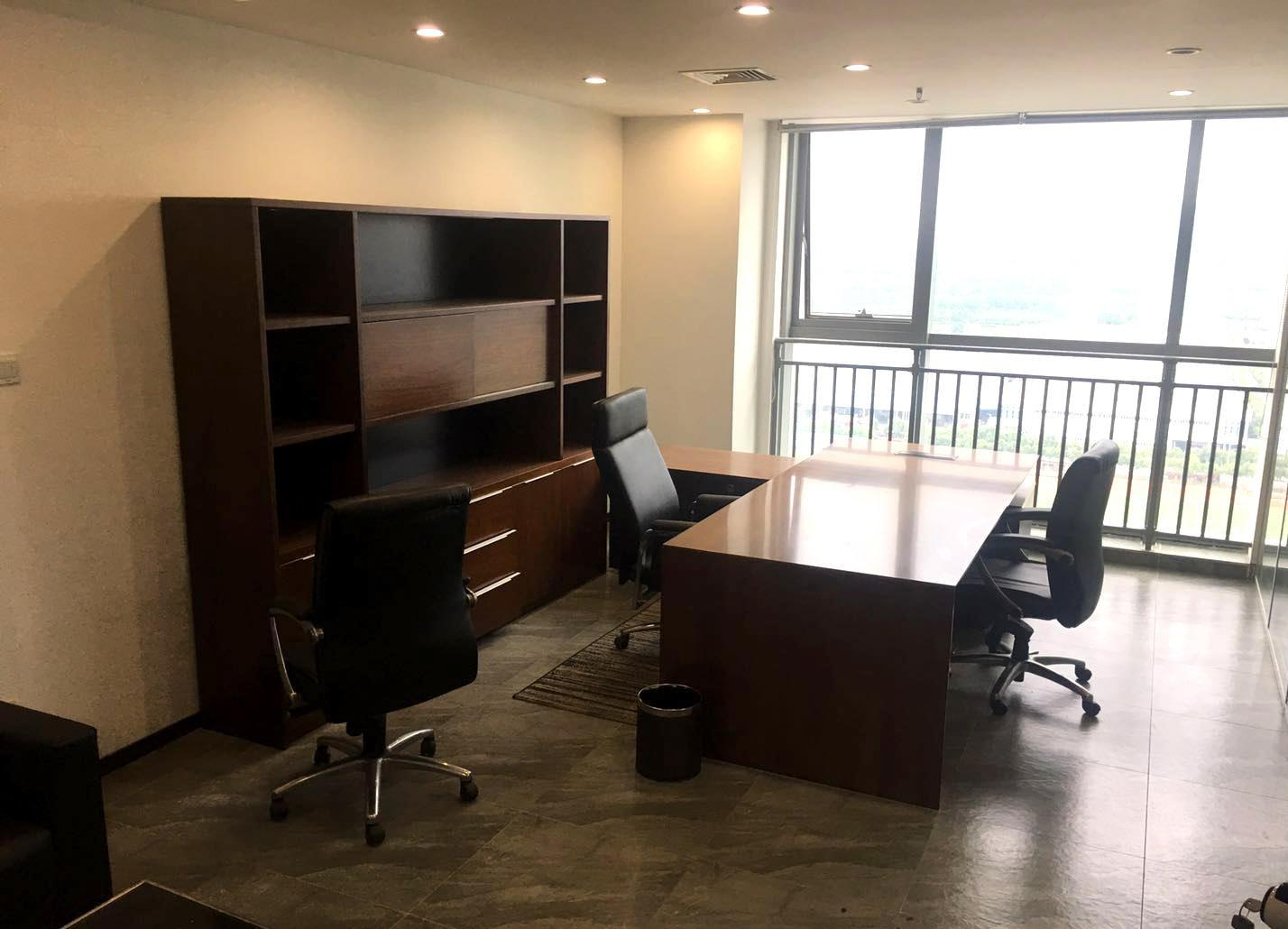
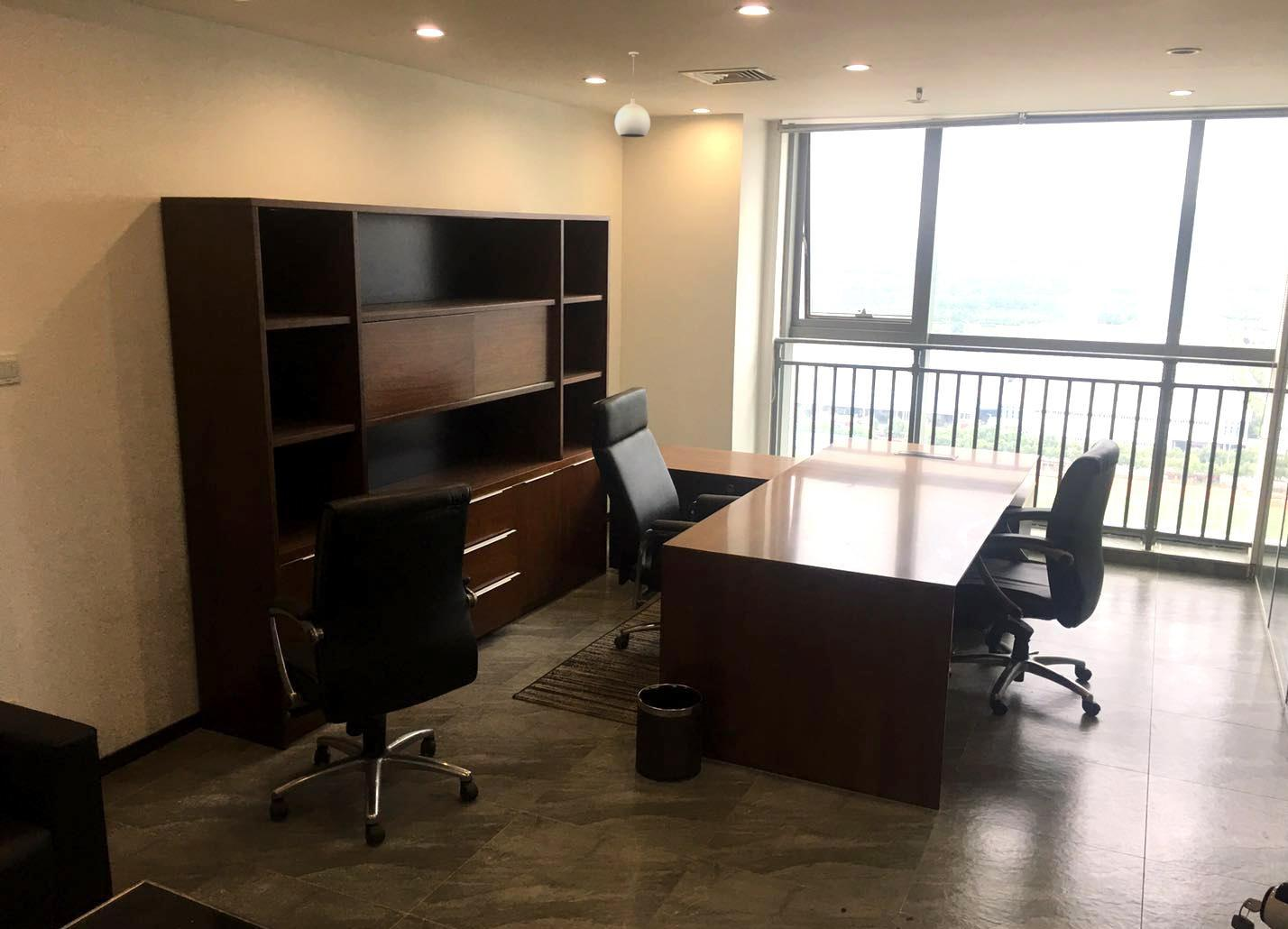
+ pendant light [614,51,651,138]
